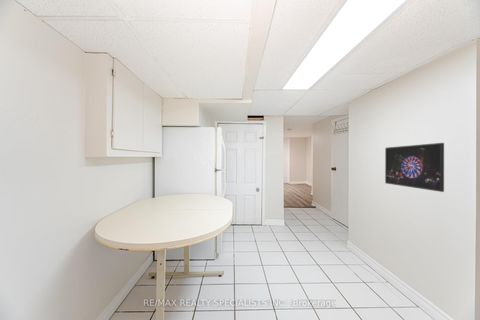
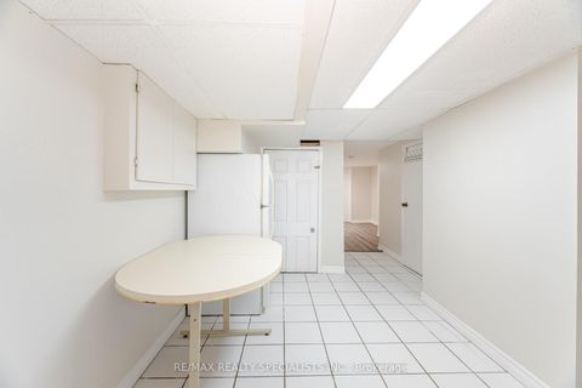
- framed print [384,142,445,193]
